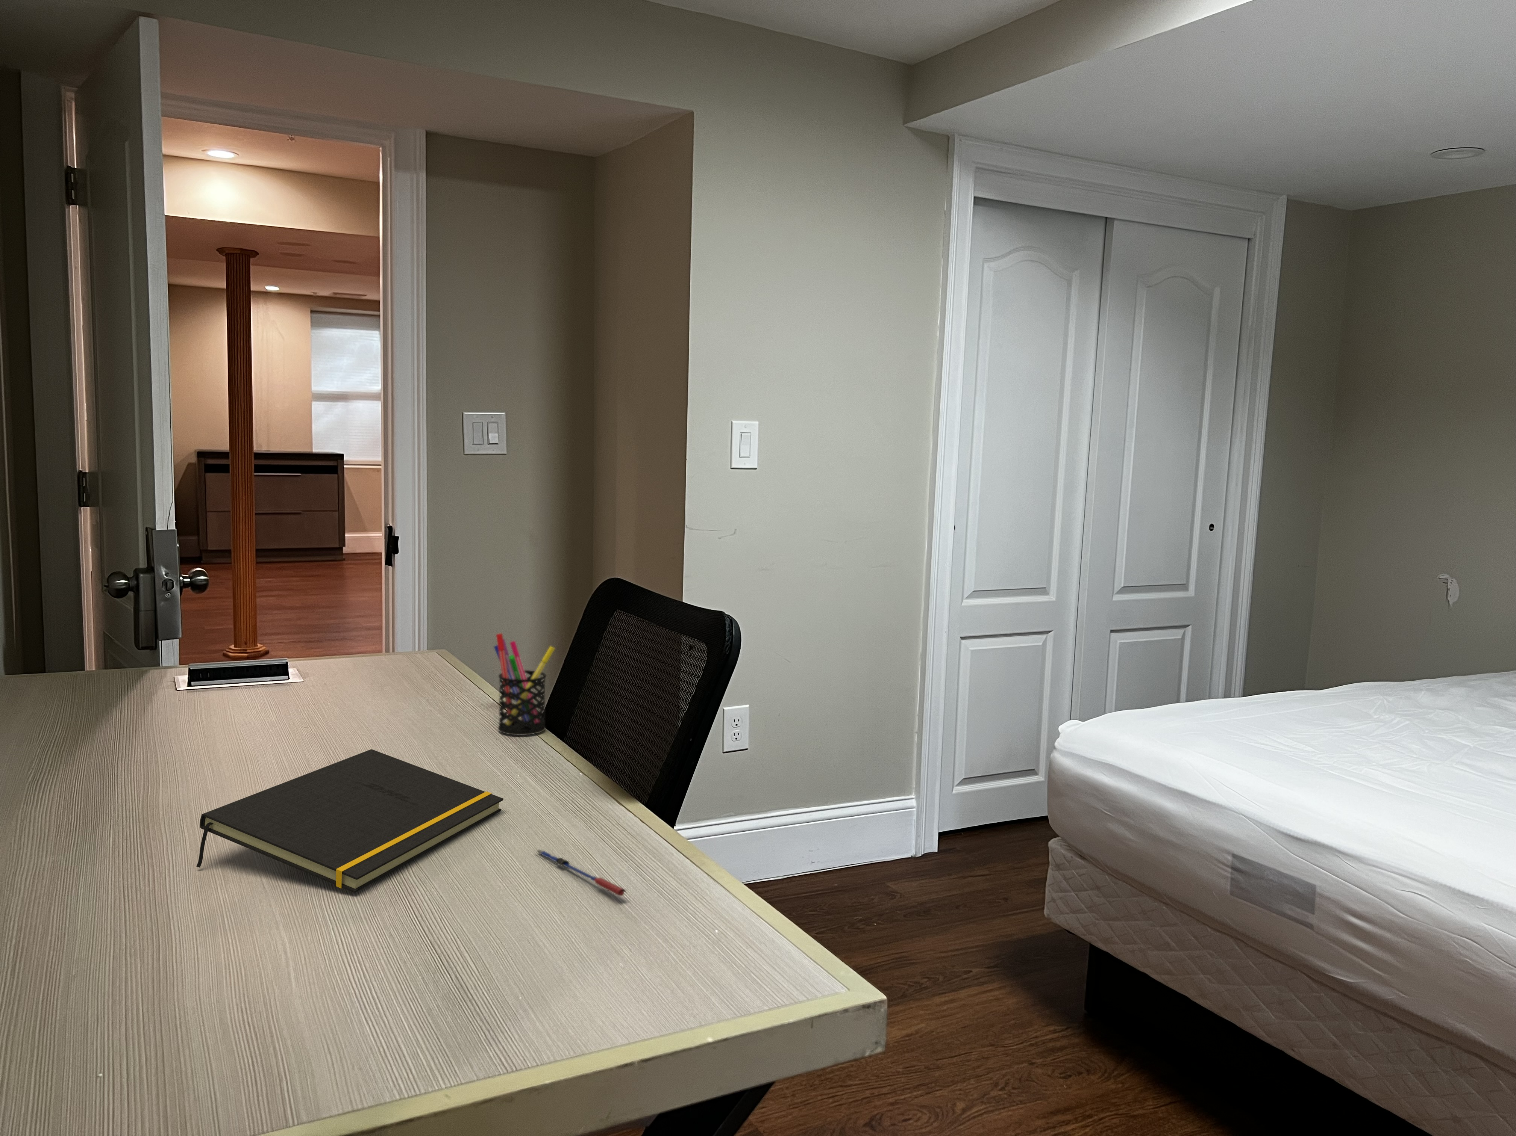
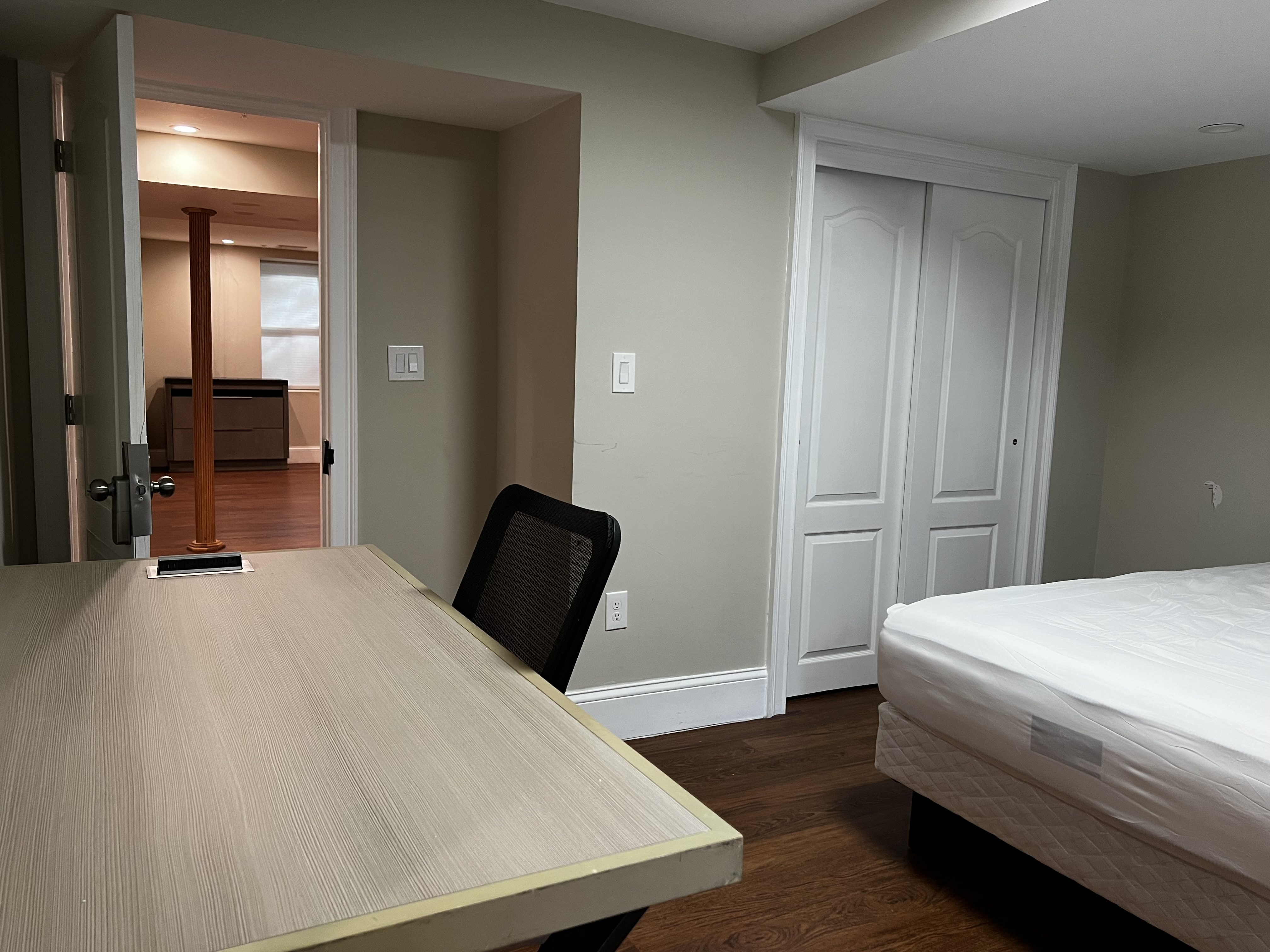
- pen holder [494,632,555,735]
- pen [535,848,627,896]
- notepad [196,749,504,893]
